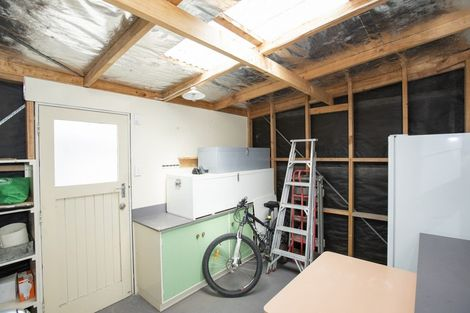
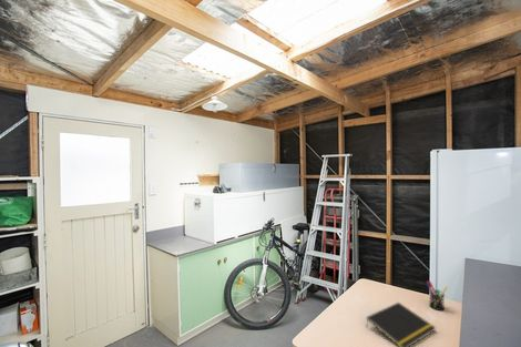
+ notepad [365,302,437,347]
+ pen holder [425,279,449,312]
